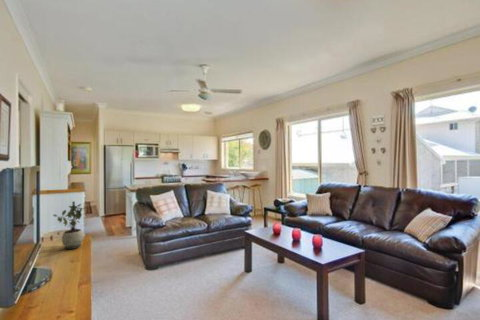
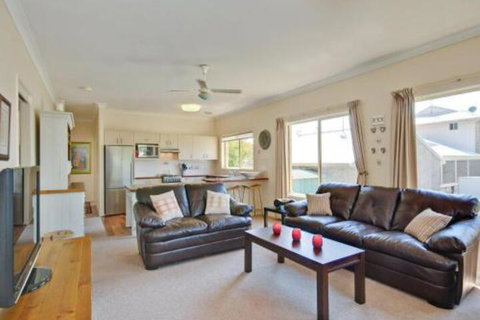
- potted plant [52,200,85,250]
